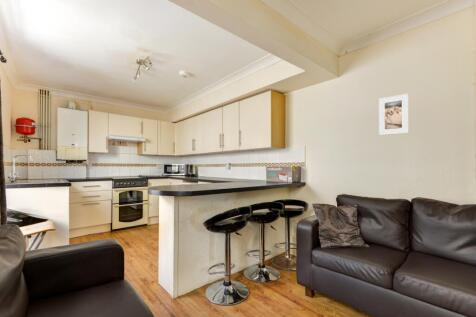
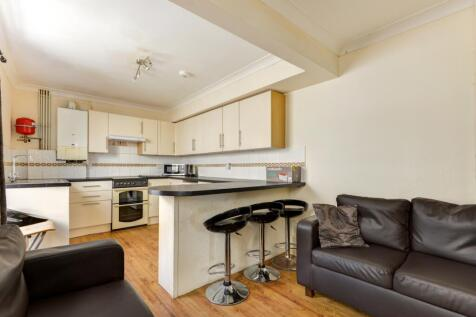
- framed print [378,93,410,136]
